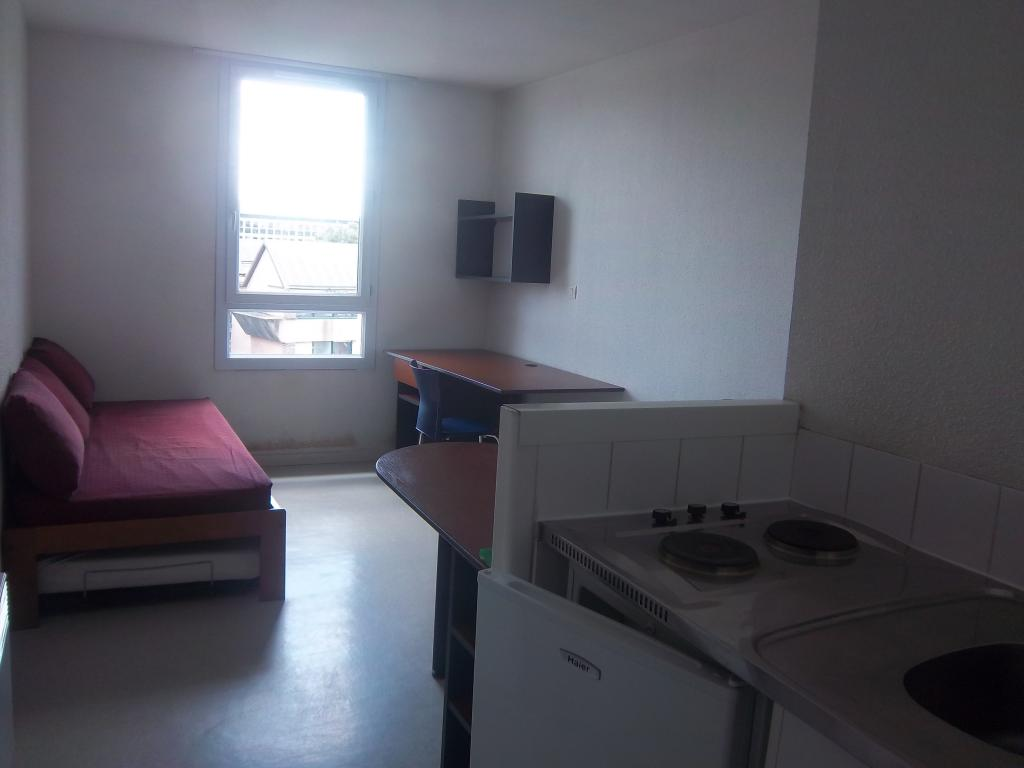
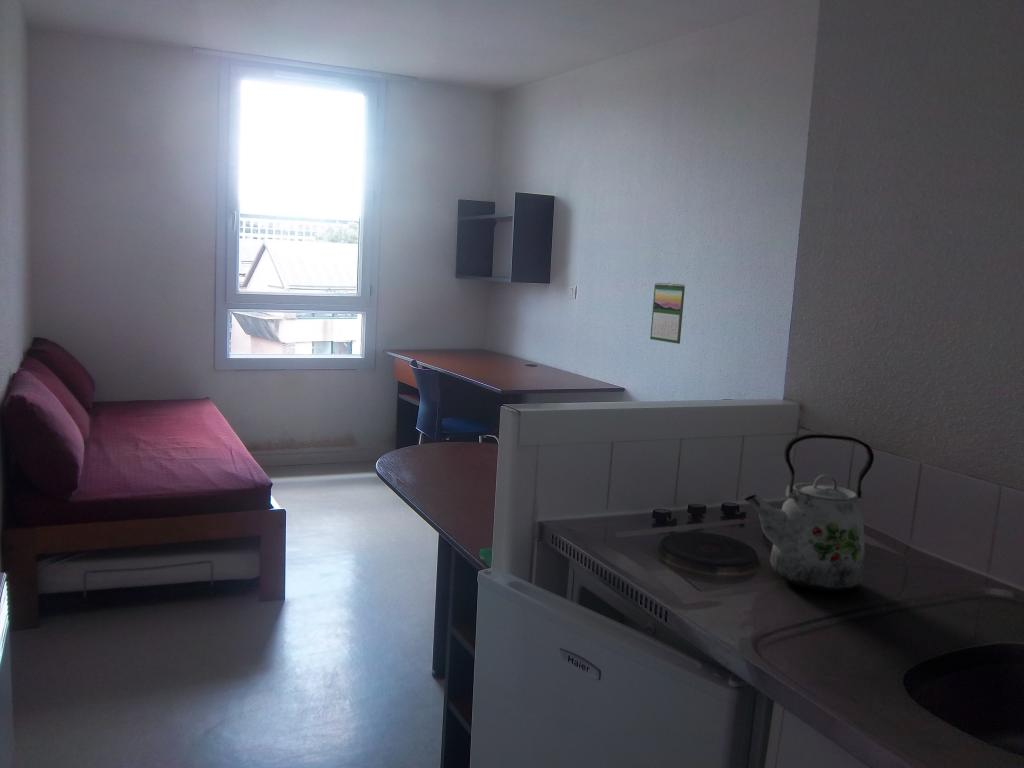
+ kettle [743,433,875,592]
+ calendar [649,282,686,345]
